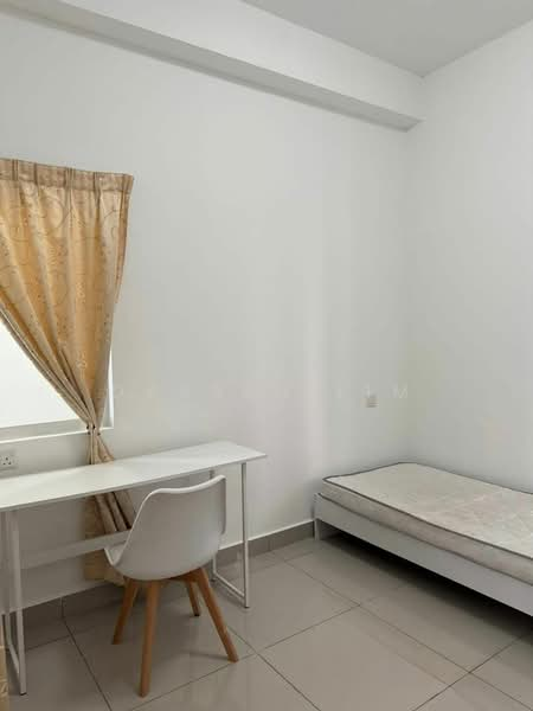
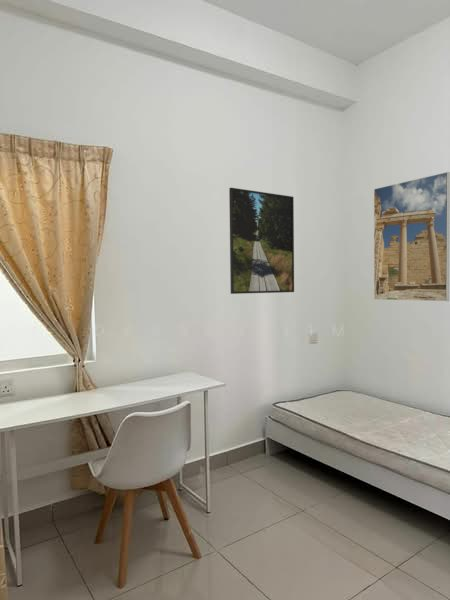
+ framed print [228,187,295,295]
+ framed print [373,171,450,302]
